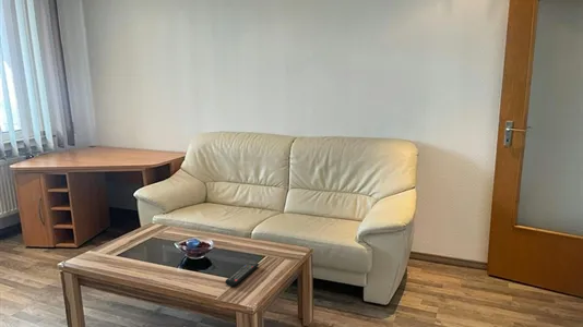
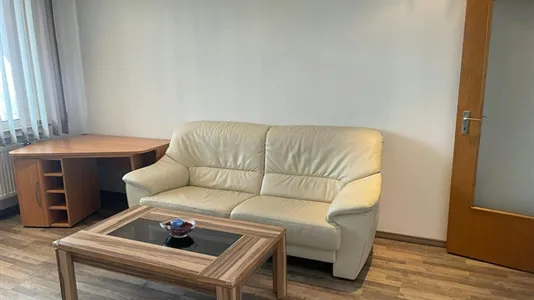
- remote control [224,262,260,287]
